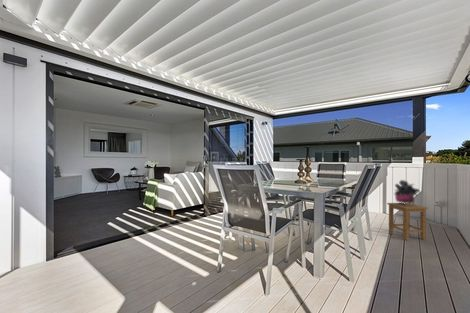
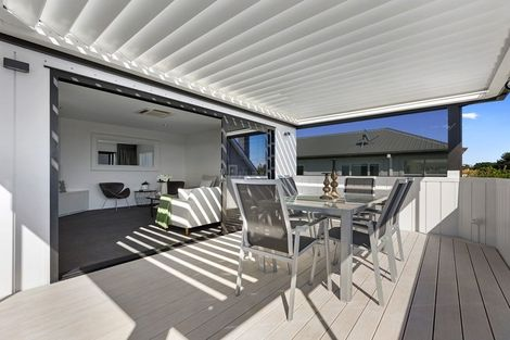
- potted plant [393,179,421,204]
- stool [386,202,429,242]
